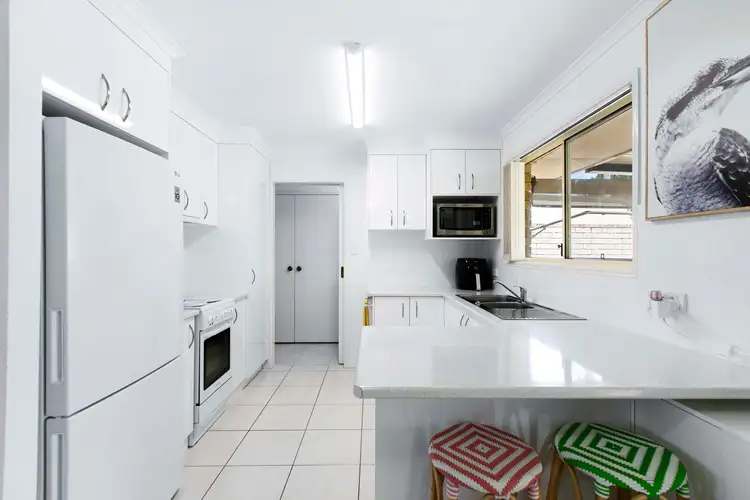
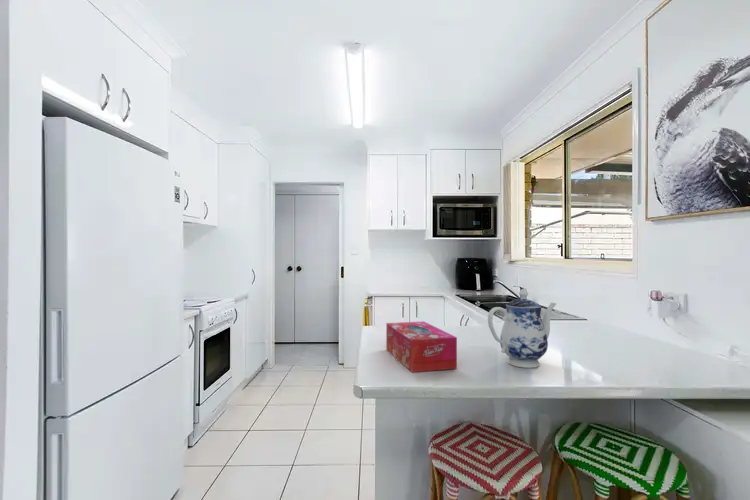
+ tissue box [385,320,458,373]
+ teapot [487,289,557,369]
